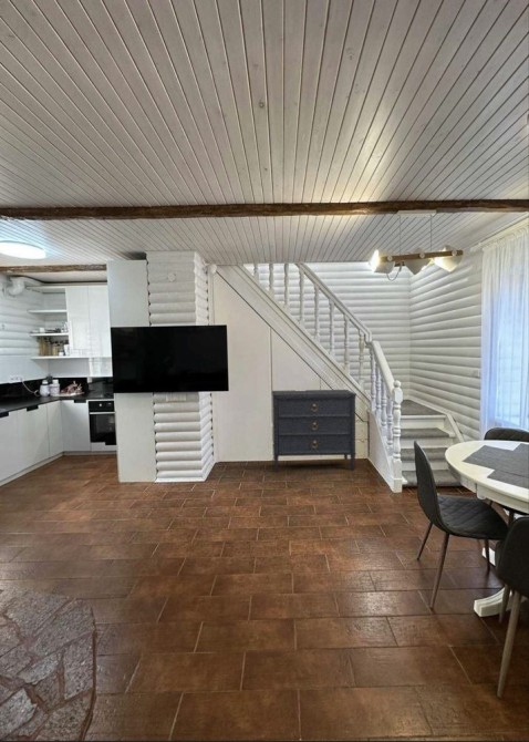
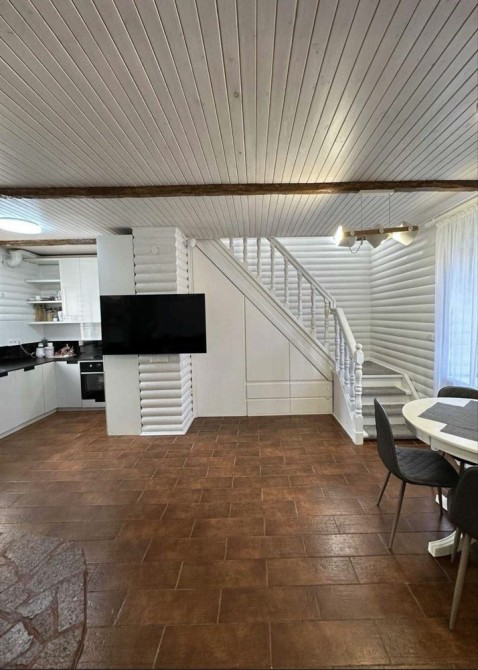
- dresser [271,389,357,473]
